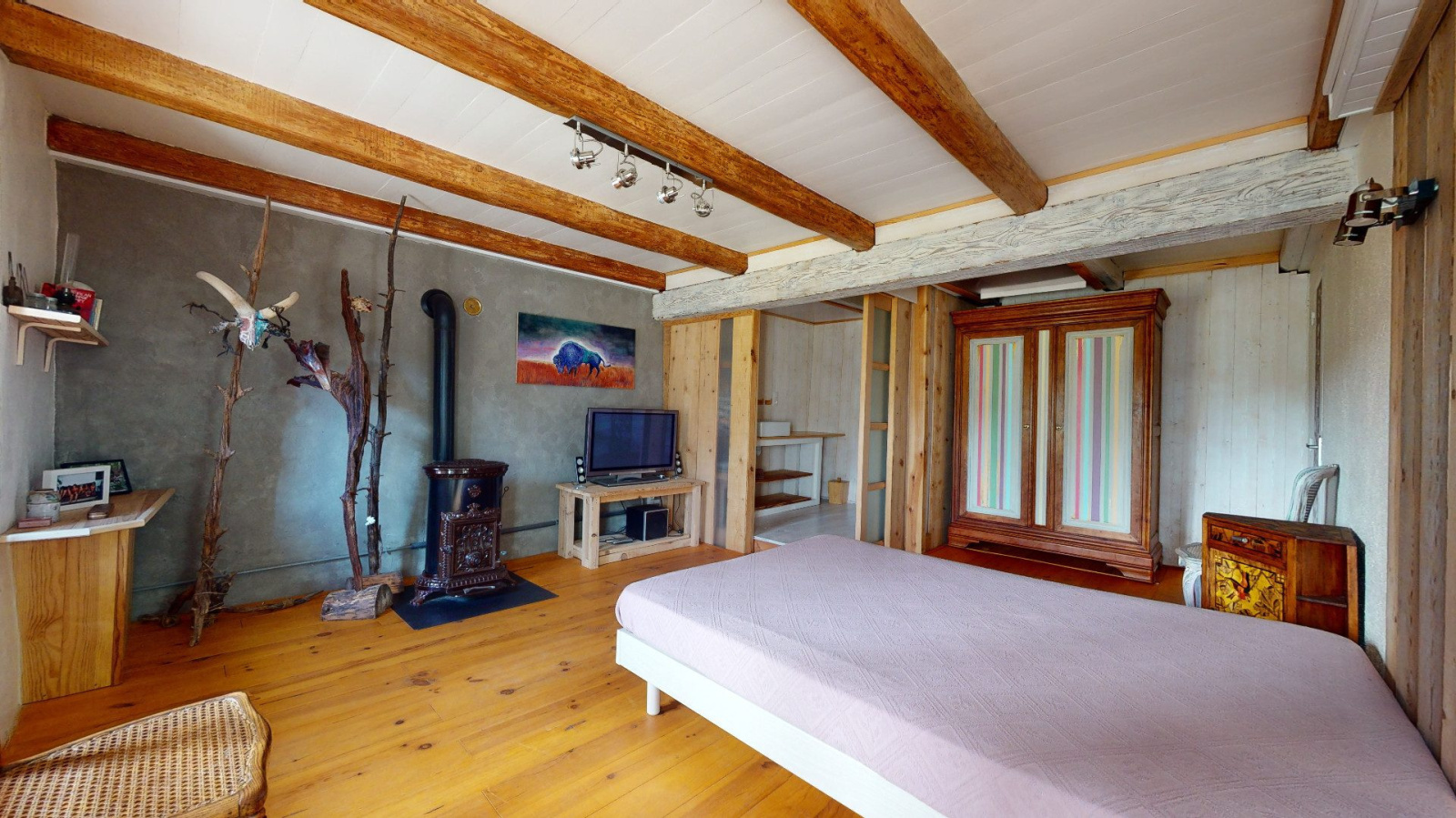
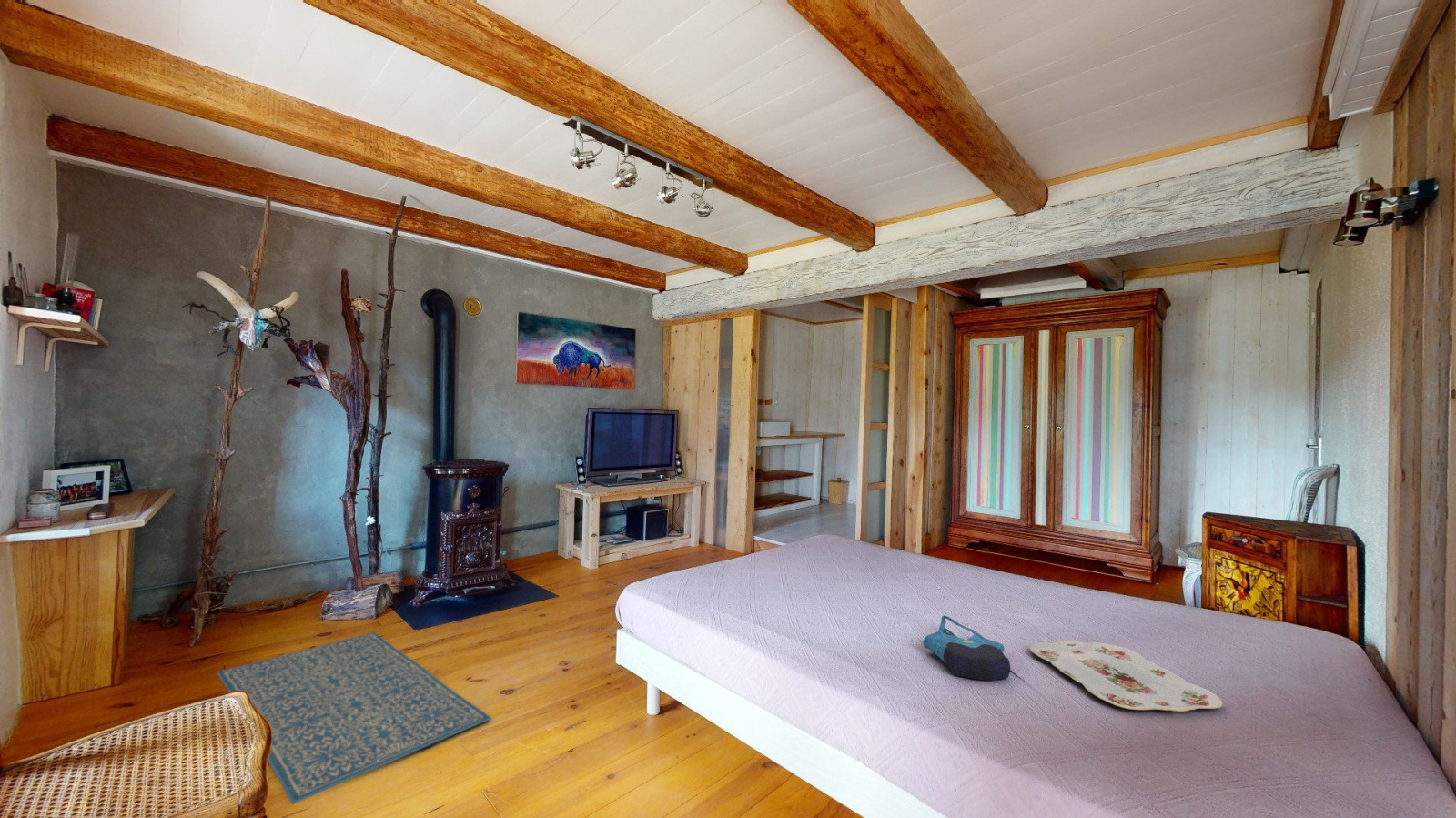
+ tote bag [922,614,1011,682]
+ rug [216,631,492,805]
+ serving tray [1028,640,1224,712]
